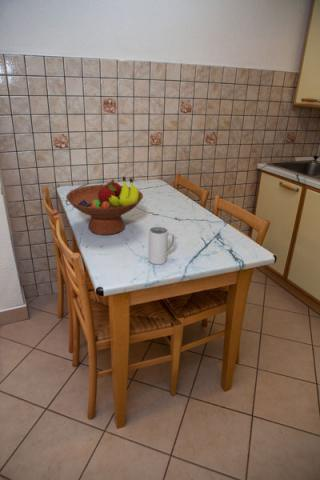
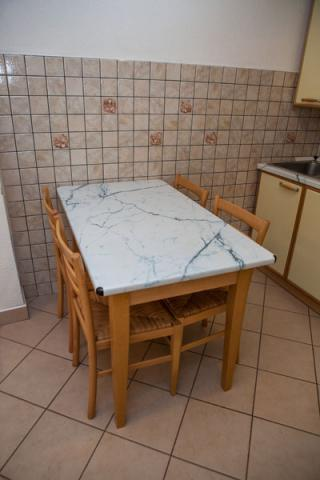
- mug [147,225,177,265]
- fruit bowl [65,176,144,236]
